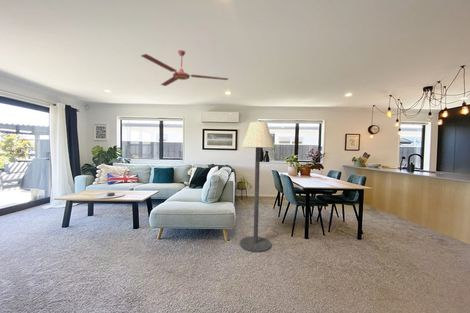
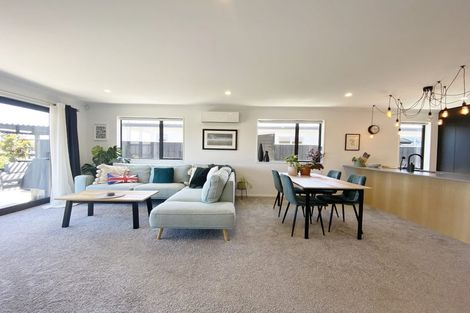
- floor lamp [239,121,275,253]
- ceiling fan [140,49,229,87]
